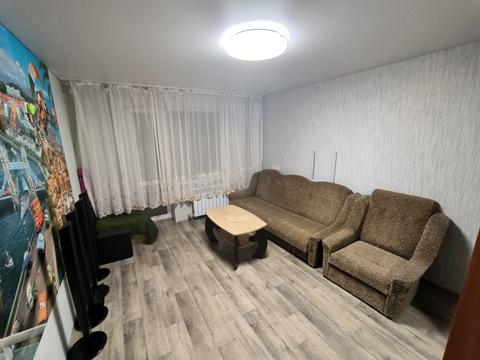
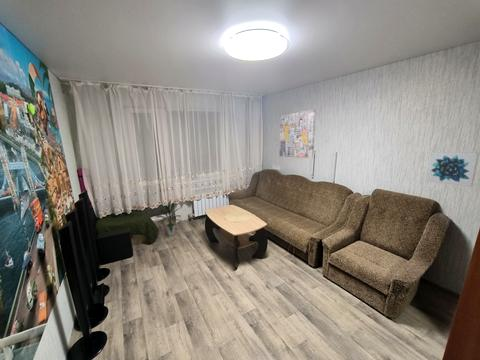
+ wall art [279,108,317,159]
+ wall art [426,151,480,188]
+ indoor plant [155,199,184,236]
